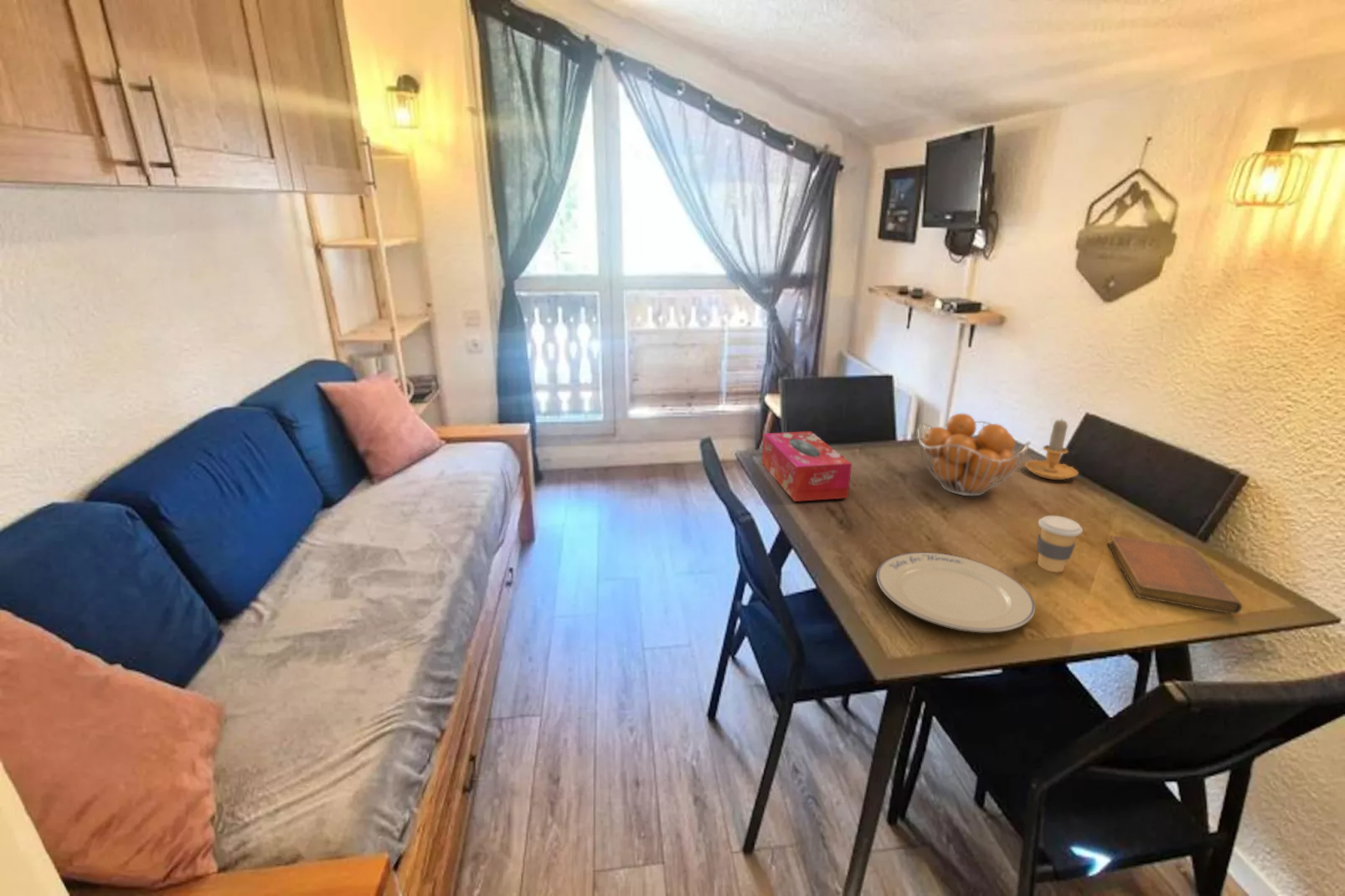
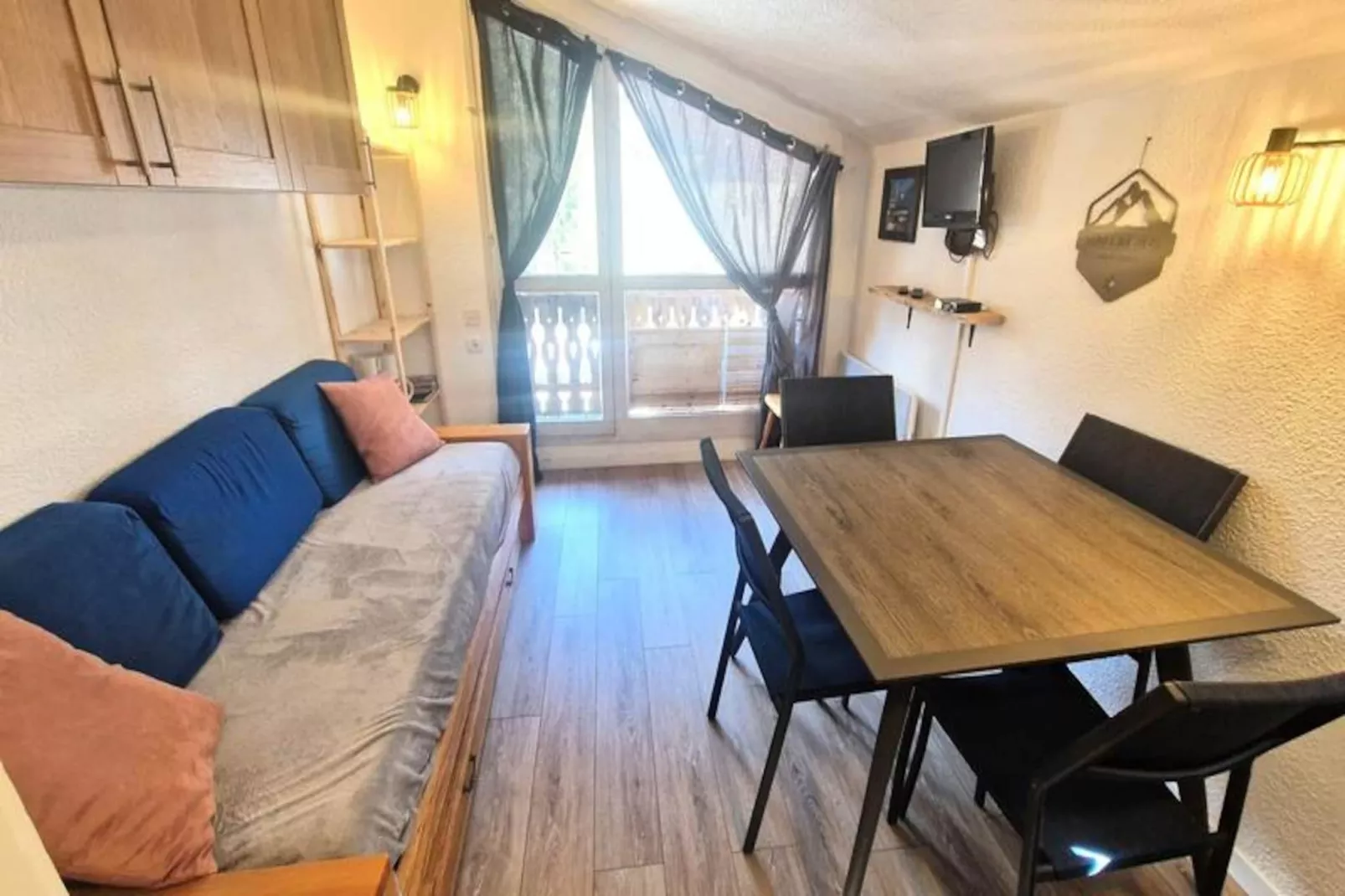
- notebook [1108,535,1243,615]
- tissue box [761,430,853,502]
- candle [1024,417,1080,481]
- chinaware [875,552,1036,633]
- coffee cup [1036,515,1084,573]
- fruit basket [917,413,1031,497]
